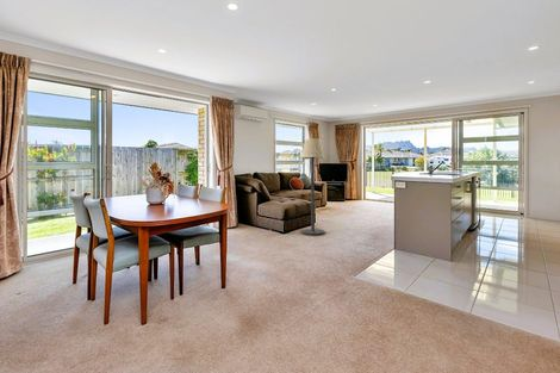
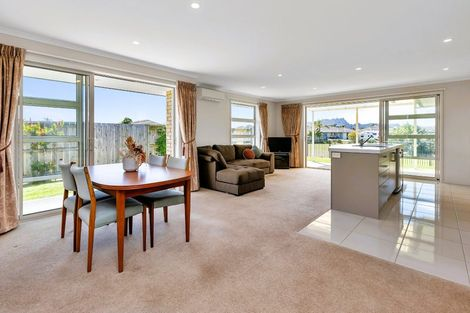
- floor lamp [299,137,326,236]
